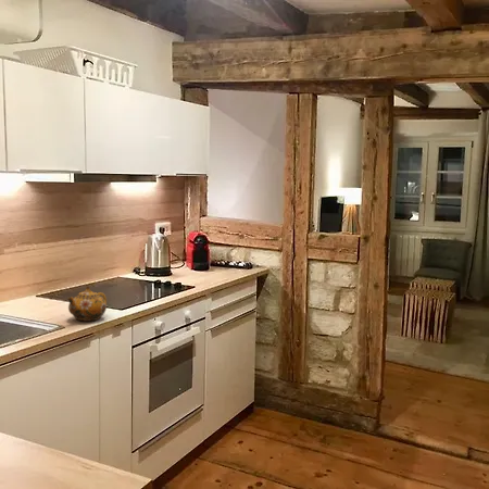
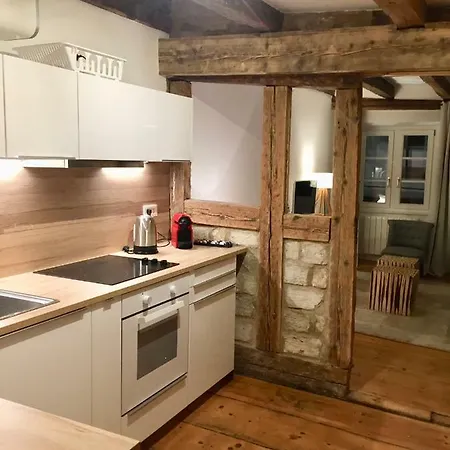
- teapot [66,286,108,323]
